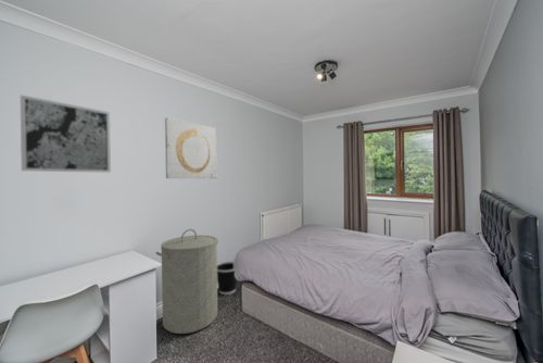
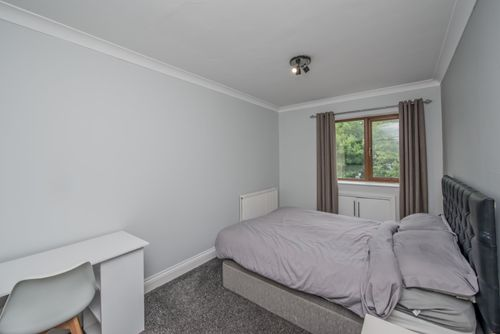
- wall art [20,93,112,174]
- laundry hamper [154,228,219,335]
- wall art [164,117,217,179]
- wastebasket [217,261,238,296]
